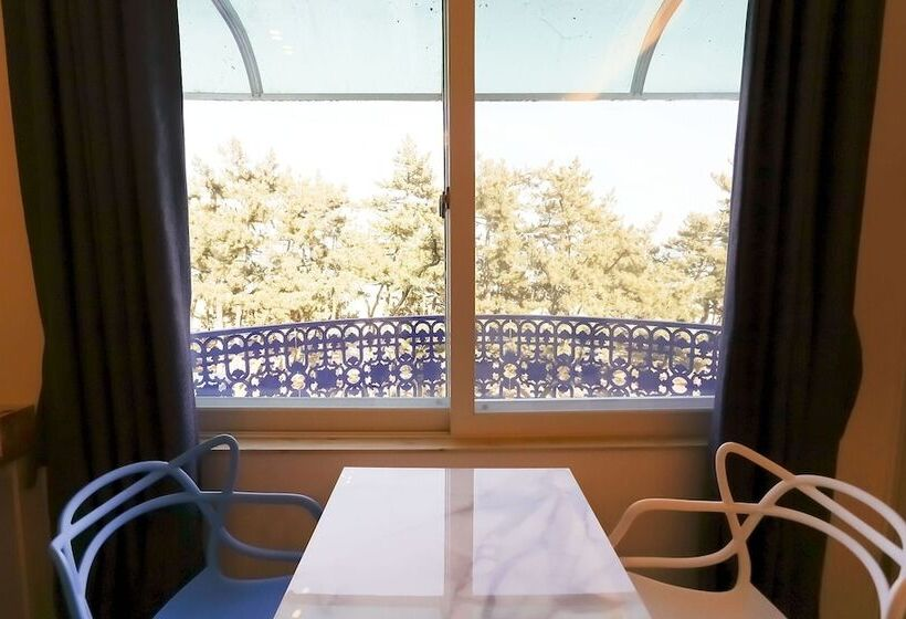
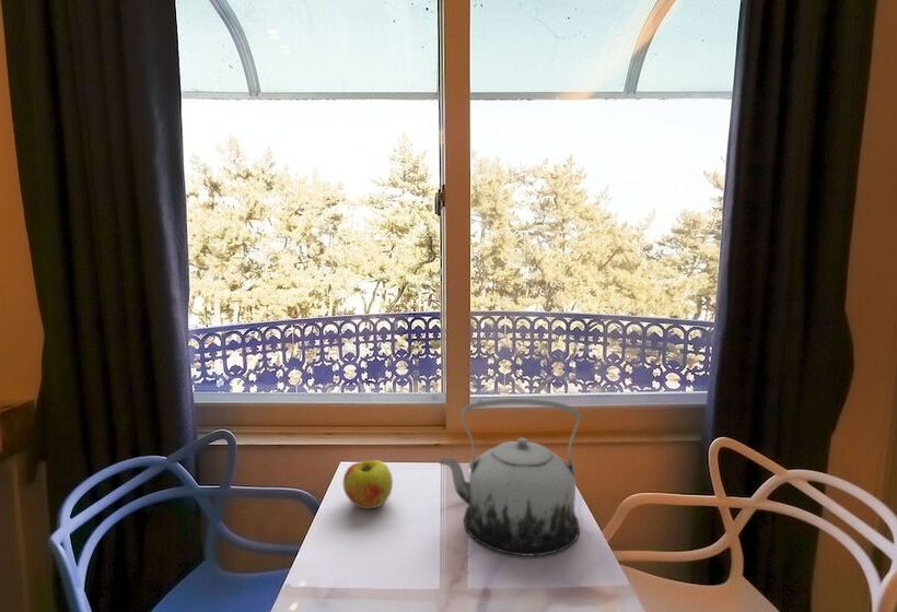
+ teapot [439,398,582,557]
+ apple [342,459,394,510]
